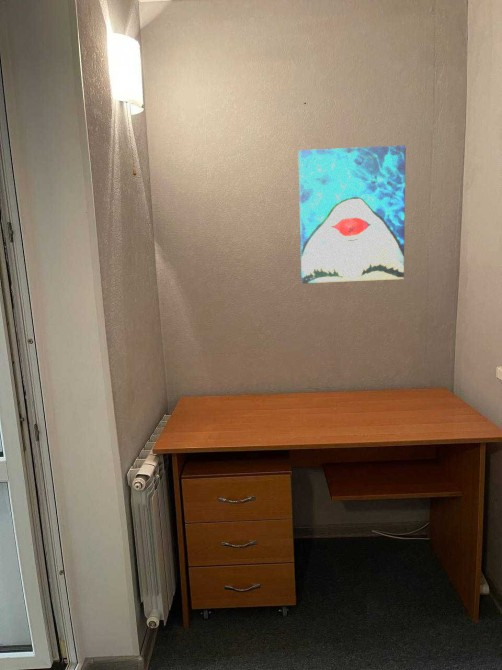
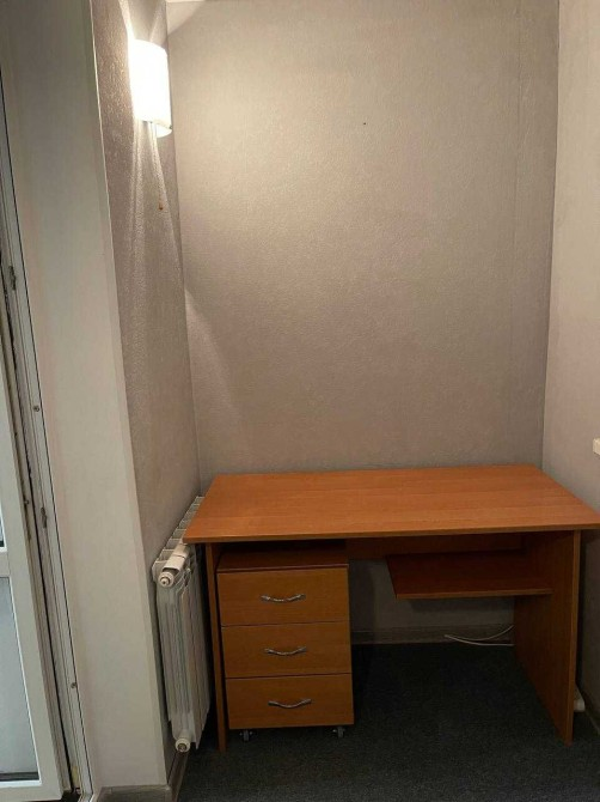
- wall art [298,144,407,284]
